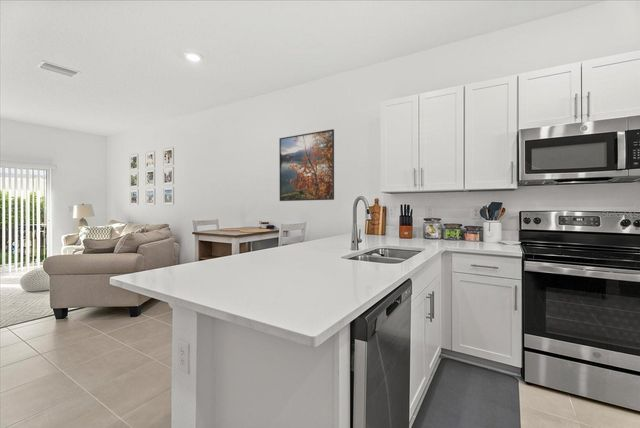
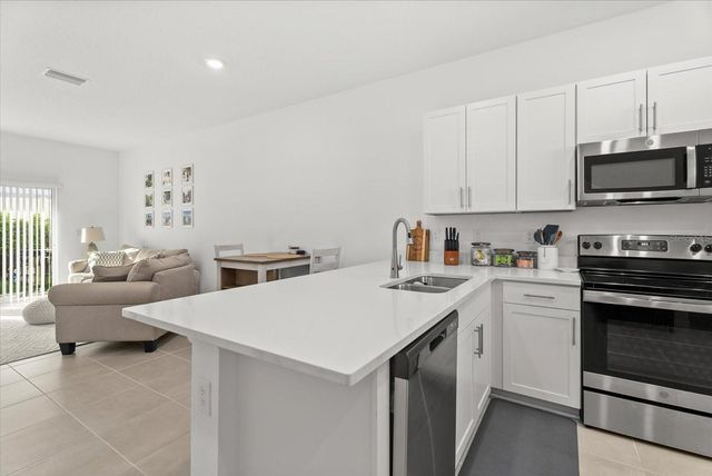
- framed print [278,128,335,202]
